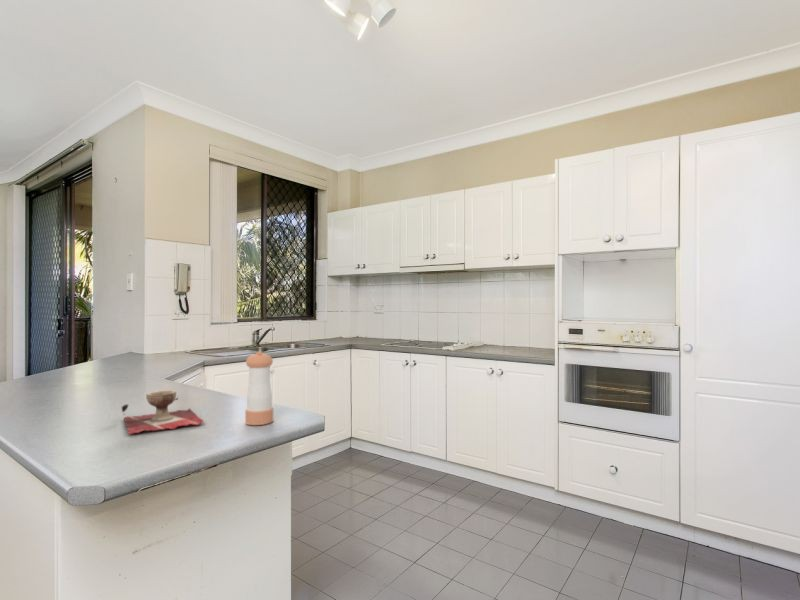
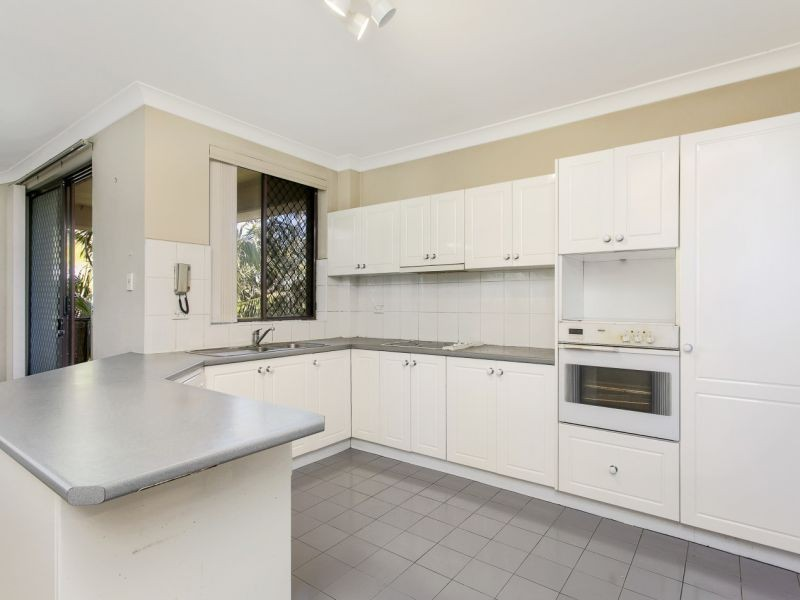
- pepper shaker [244,350,274,426]
- decorative bowl [121,389,205,435]
